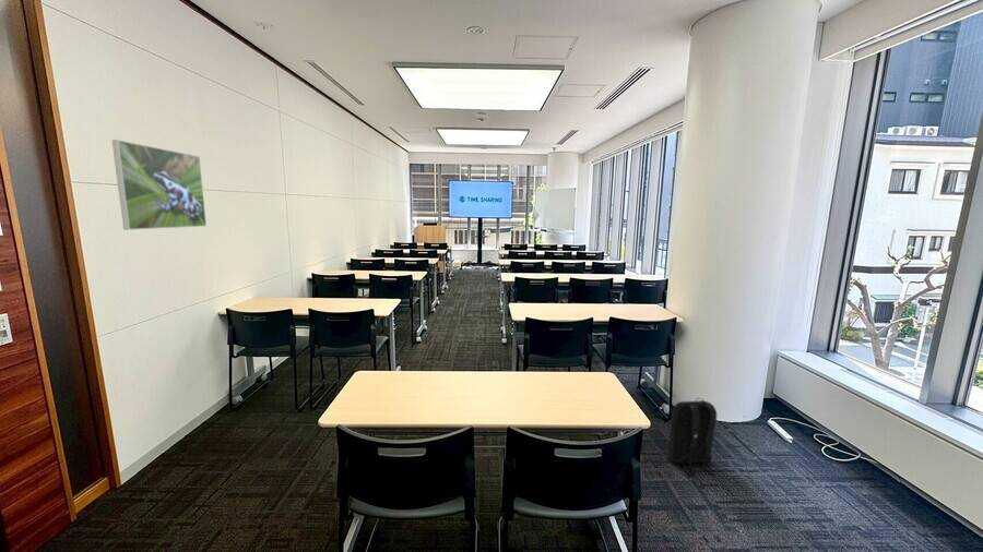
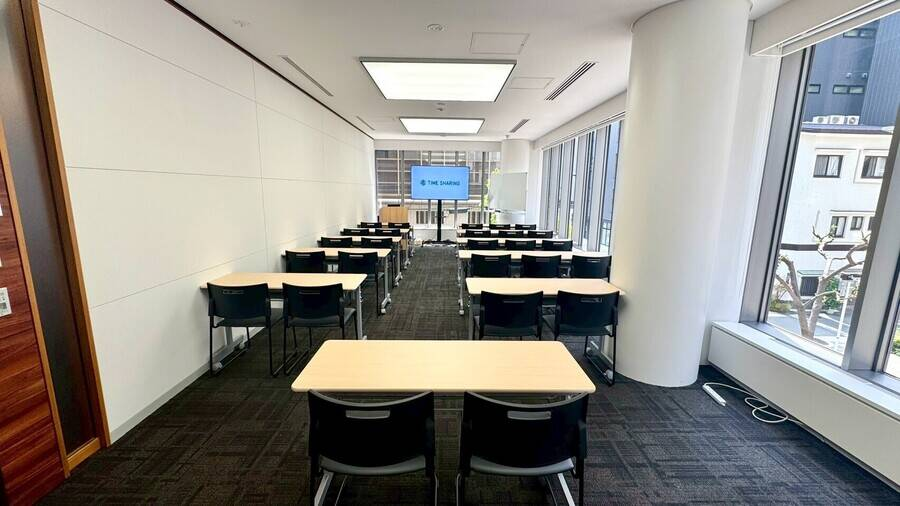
- backpack [666,397,718,477]
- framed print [110,139,208,231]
